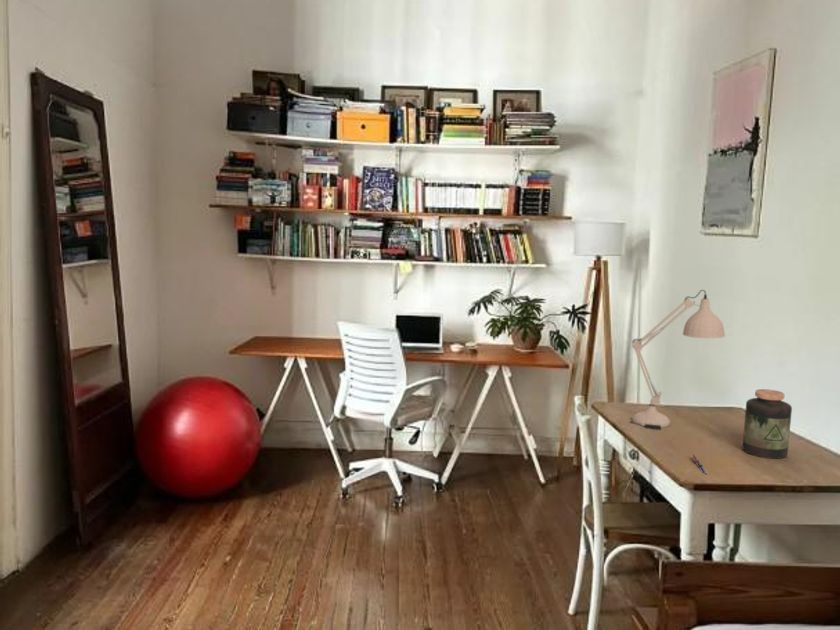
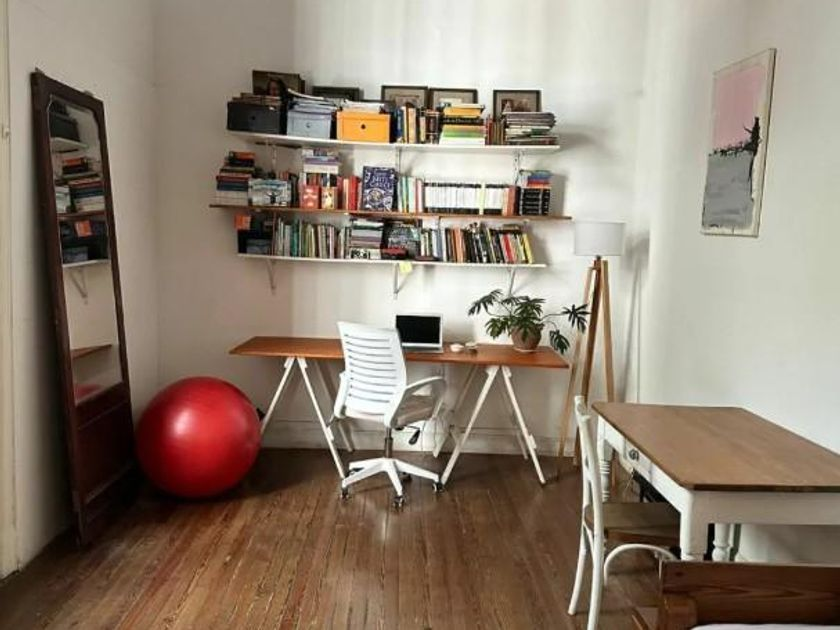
- pen [691,454,709,475]
- jar [742,388,793,460]
- desk lamp [629,289,726,431]
